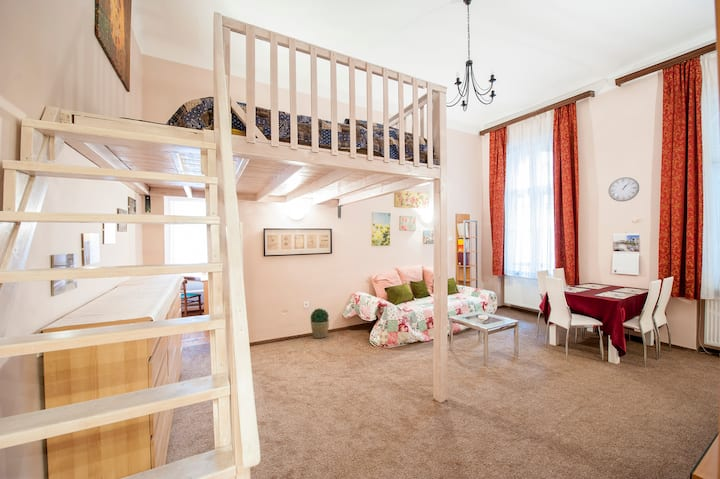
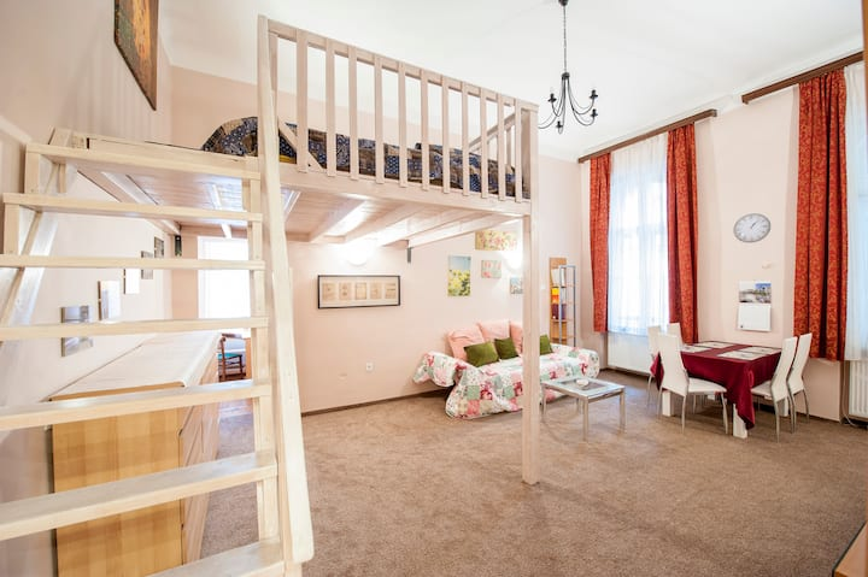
- potted plant [309,307,330,339]
